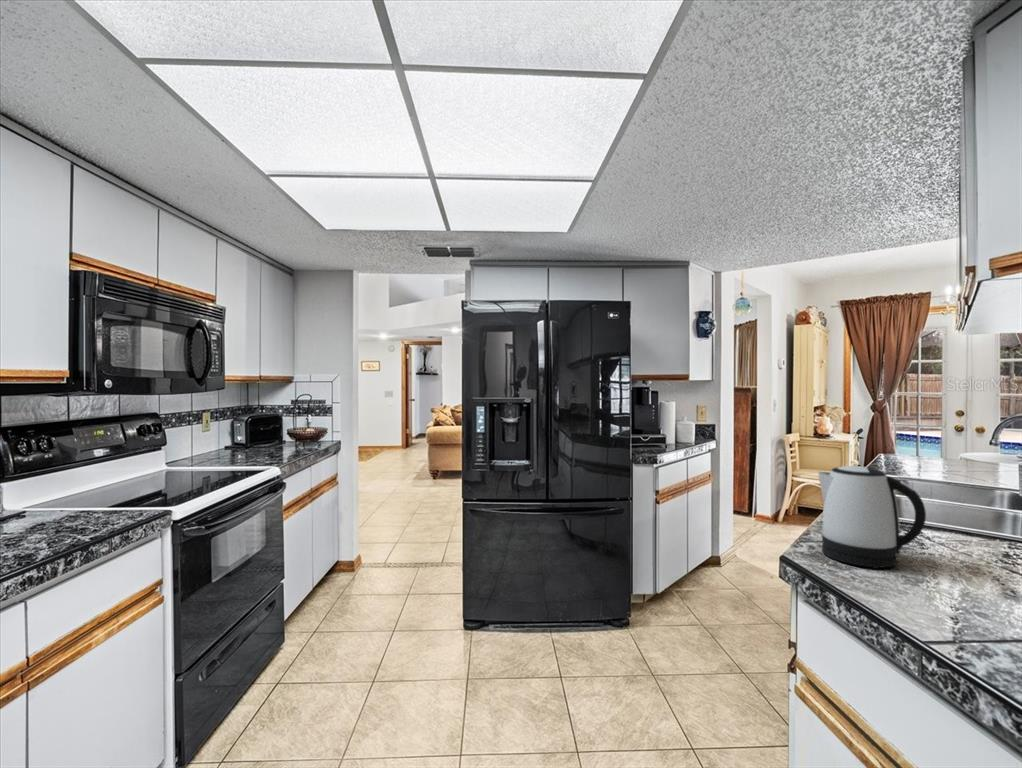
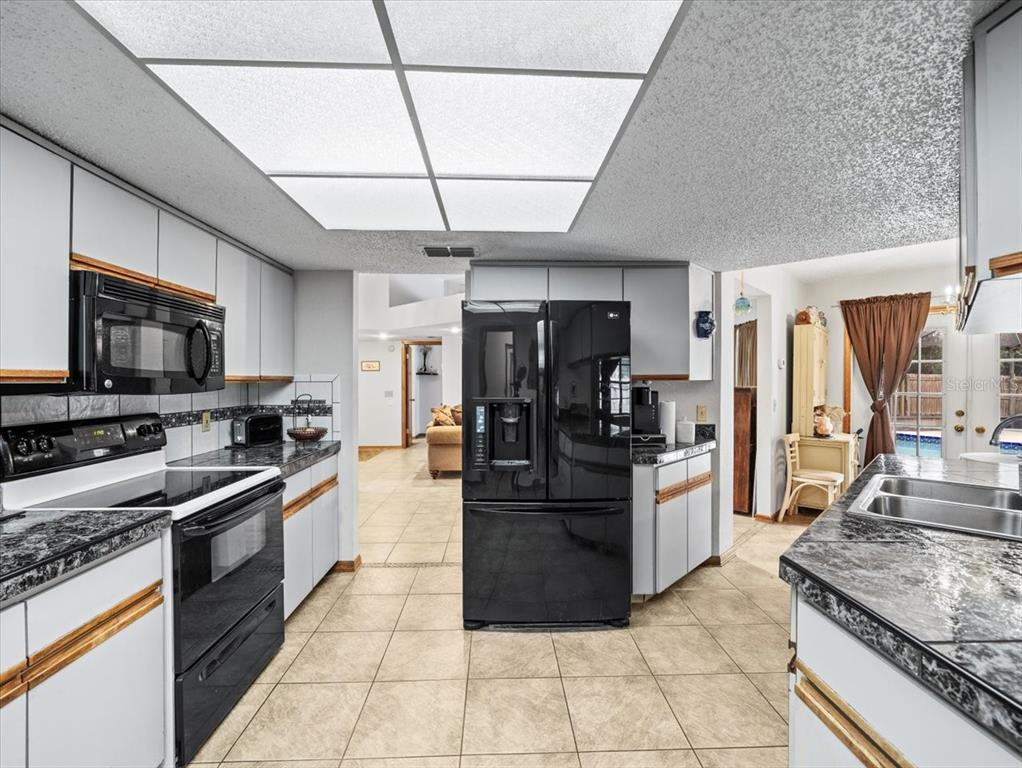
- kettle [817,465,927,569]
